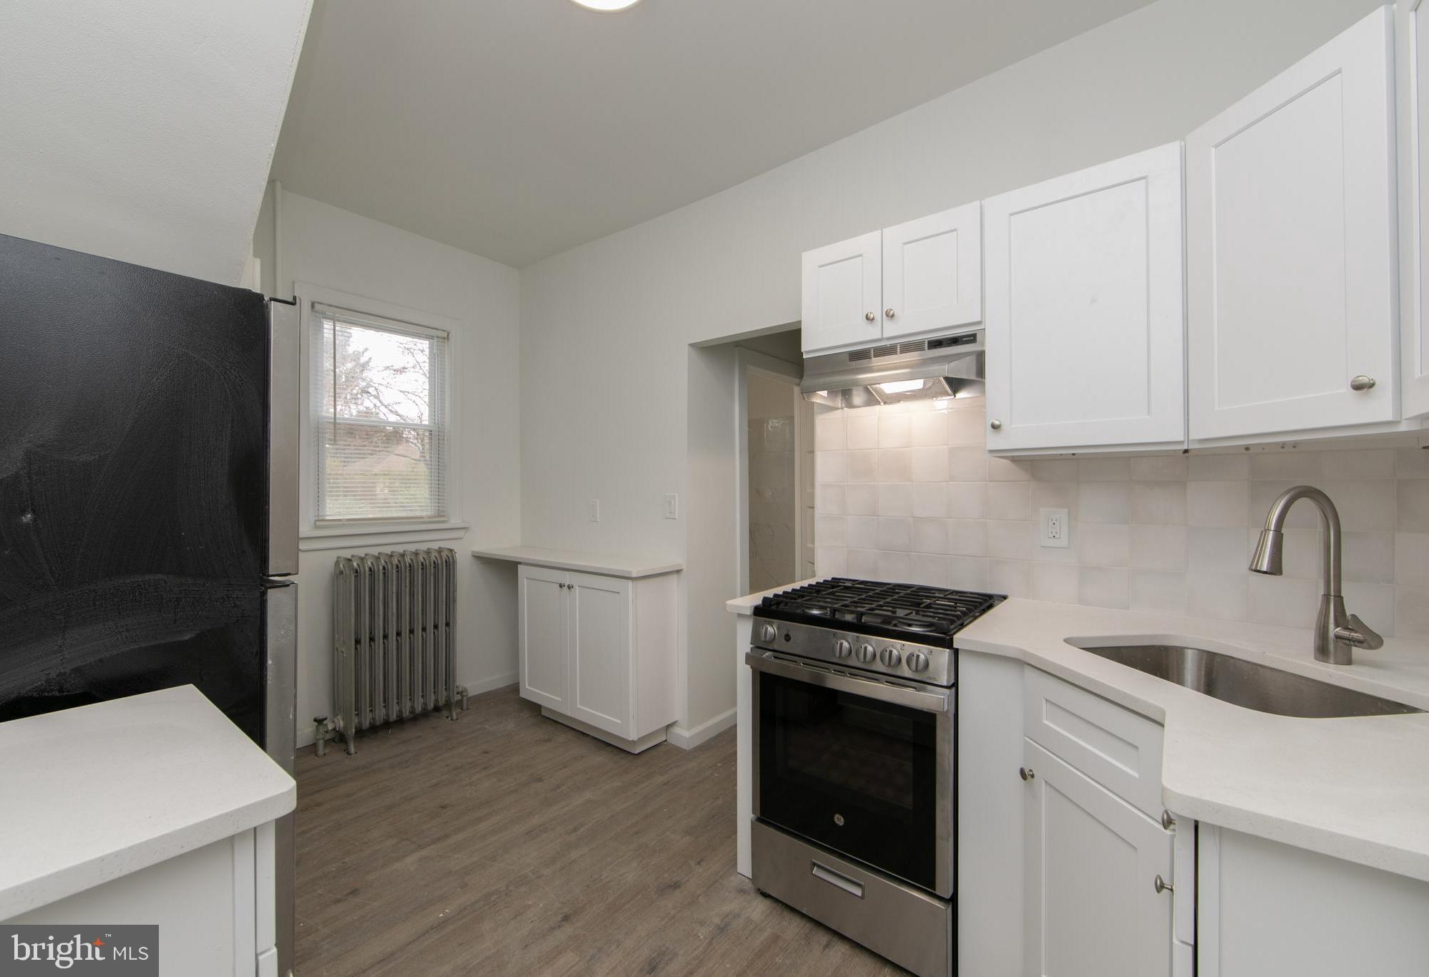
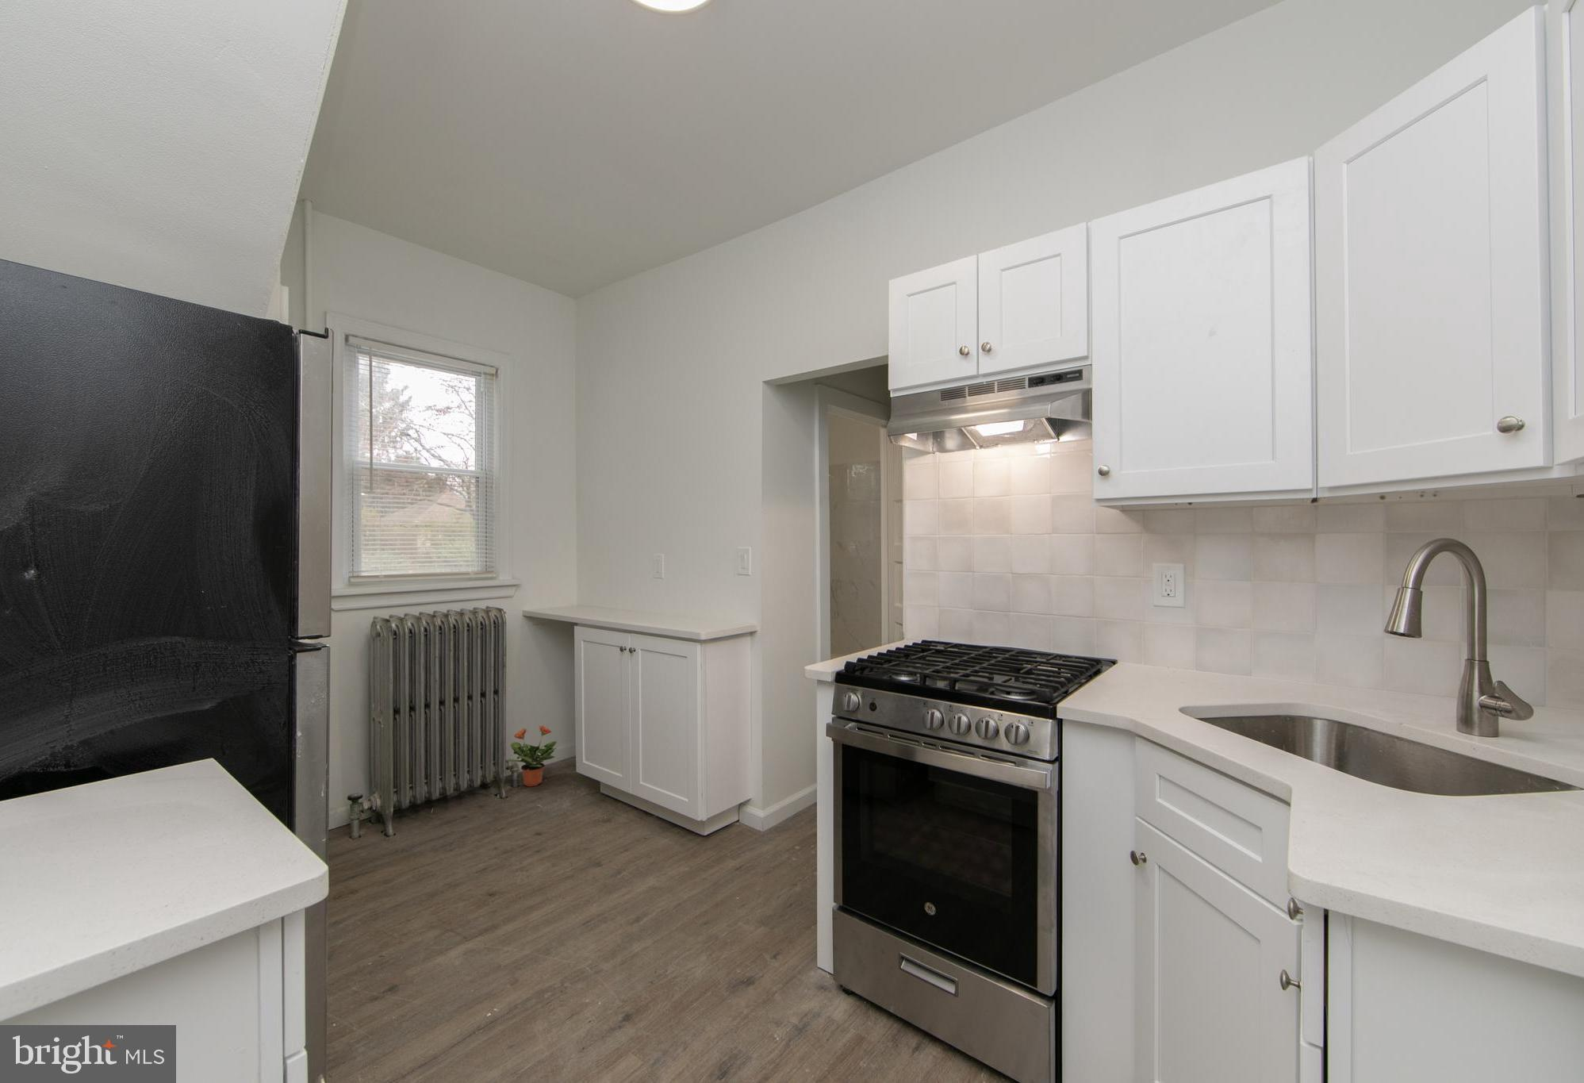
+ potted plant [506,724,557,787]
